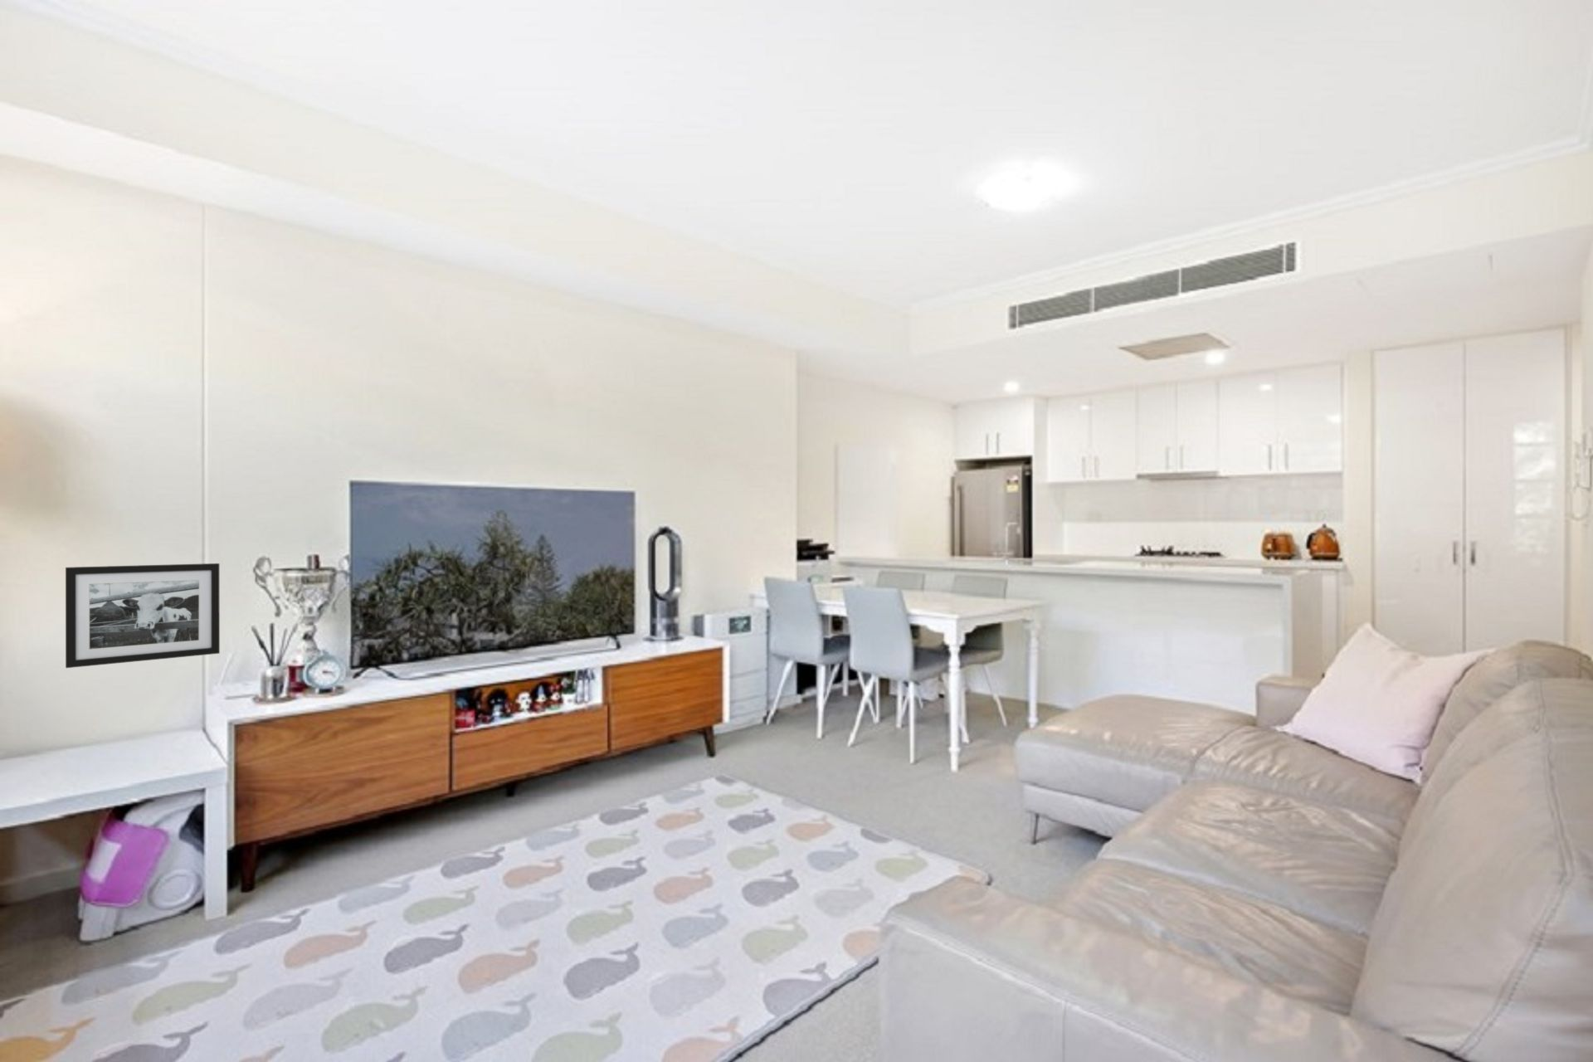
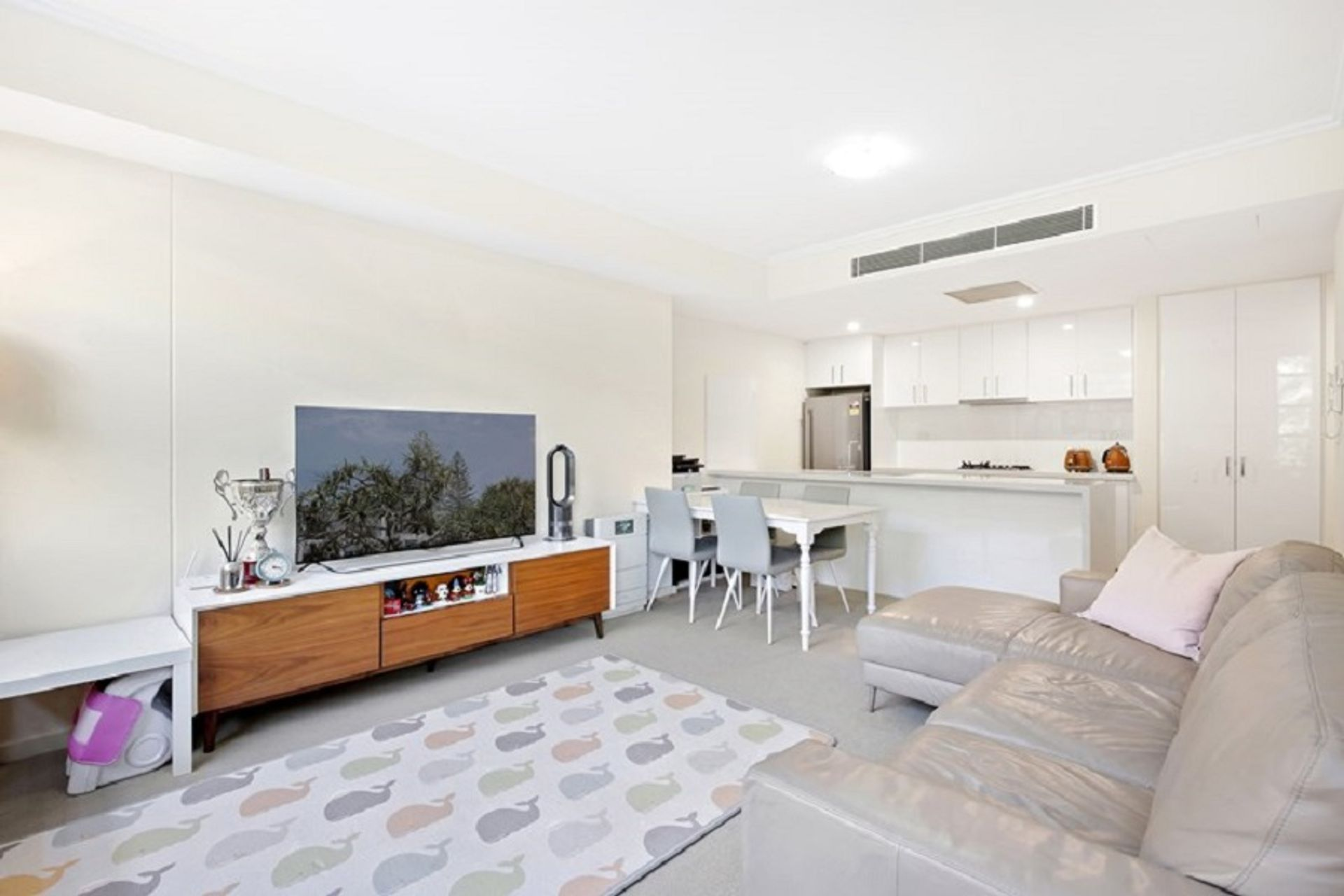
- picture frame [65,563,220,668]
